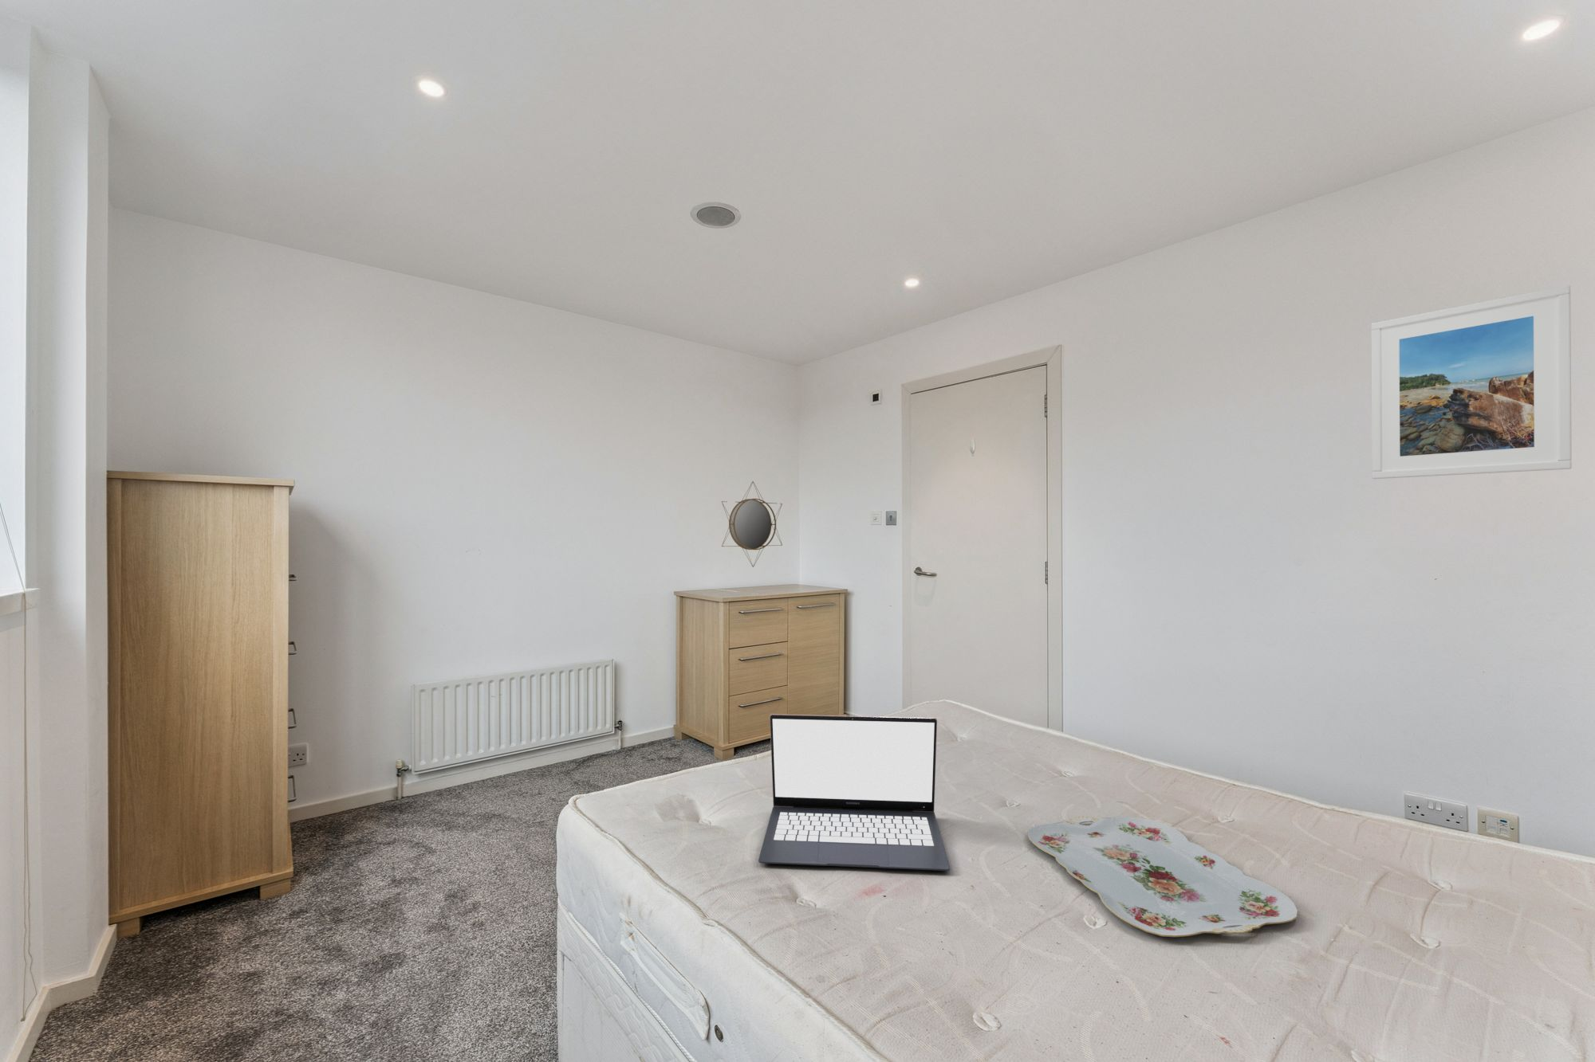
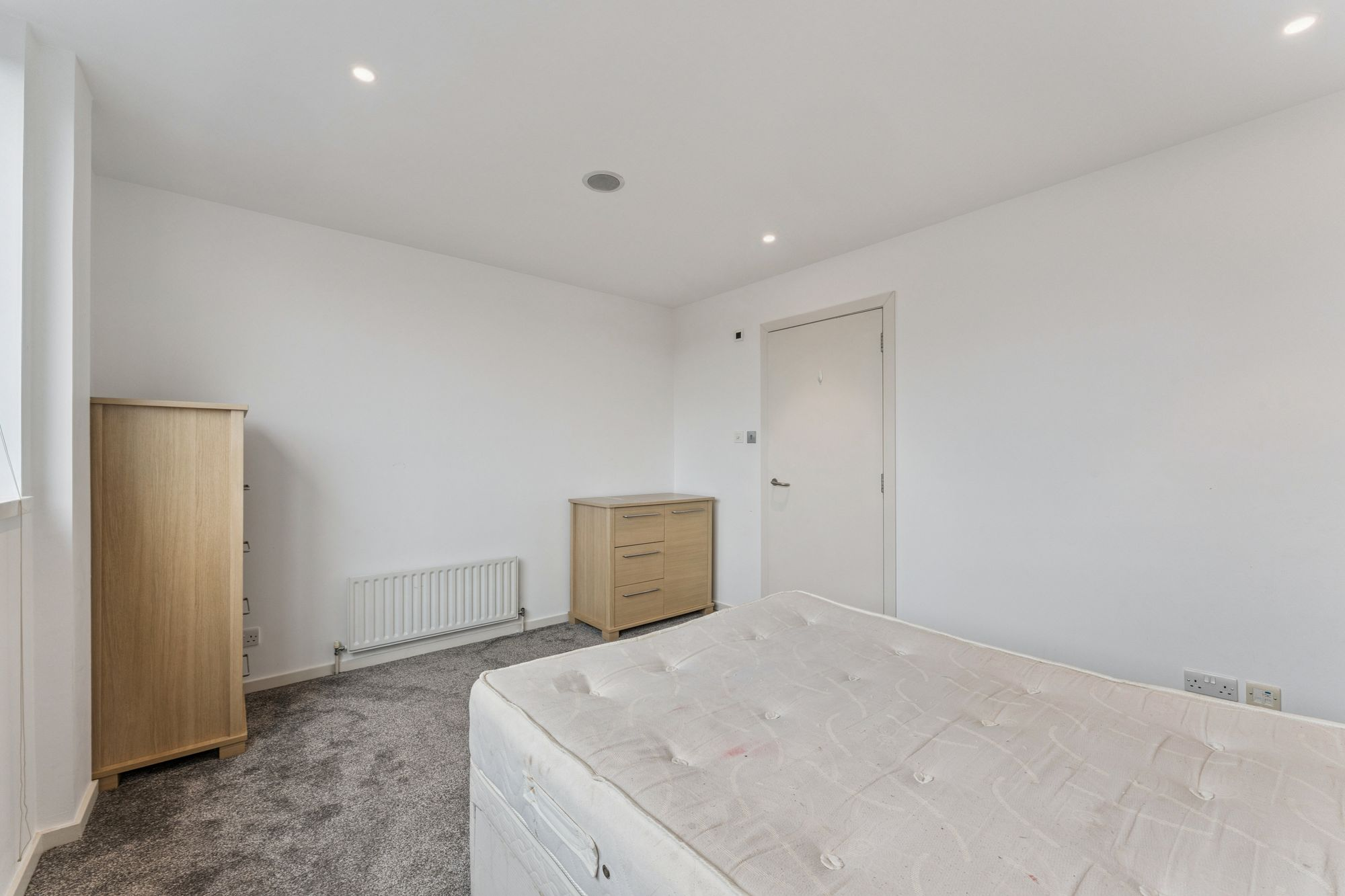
- laptop [758,714,951,871]
- serving tray [1027,815,1299,938]
- home mirror [721,480,783,568]
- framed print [1370,284,1572,480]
